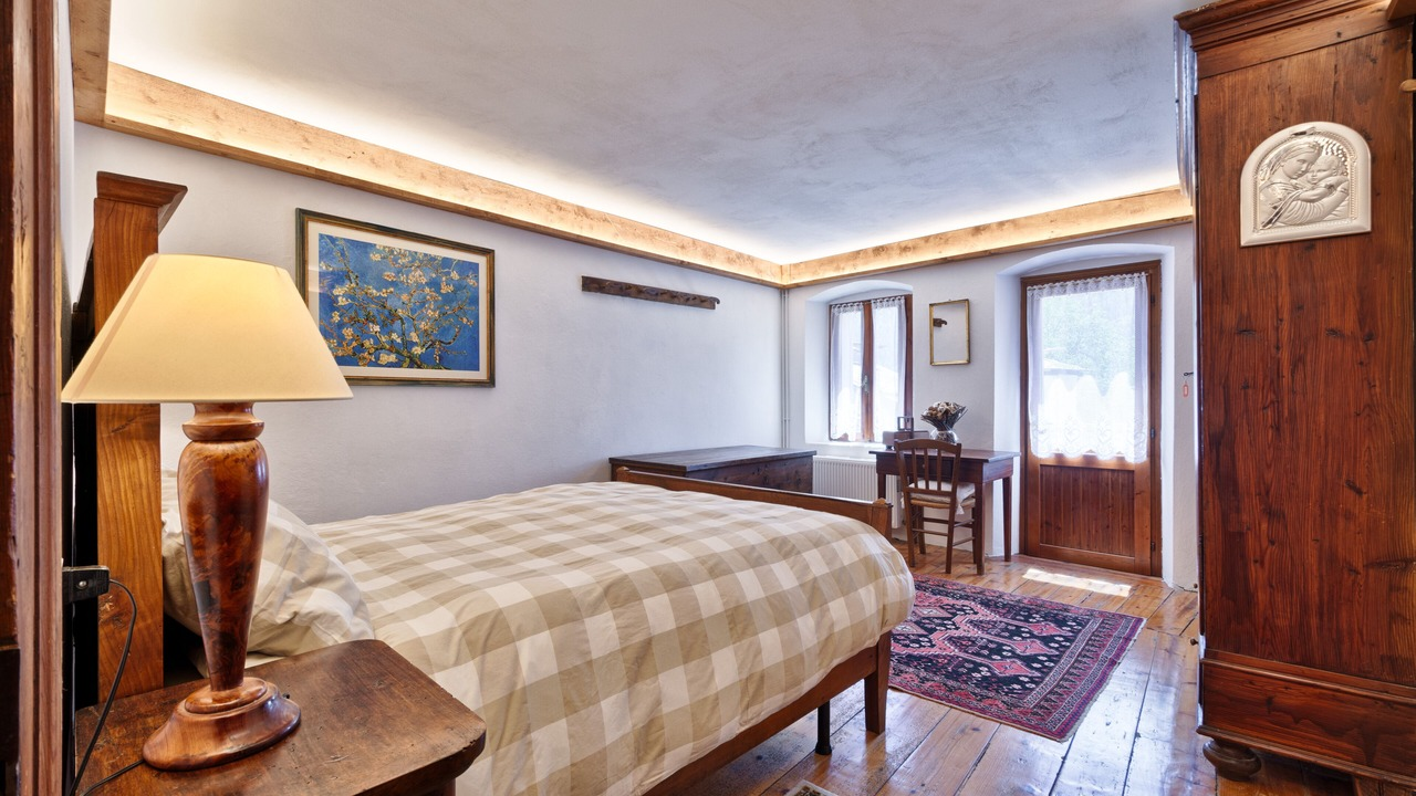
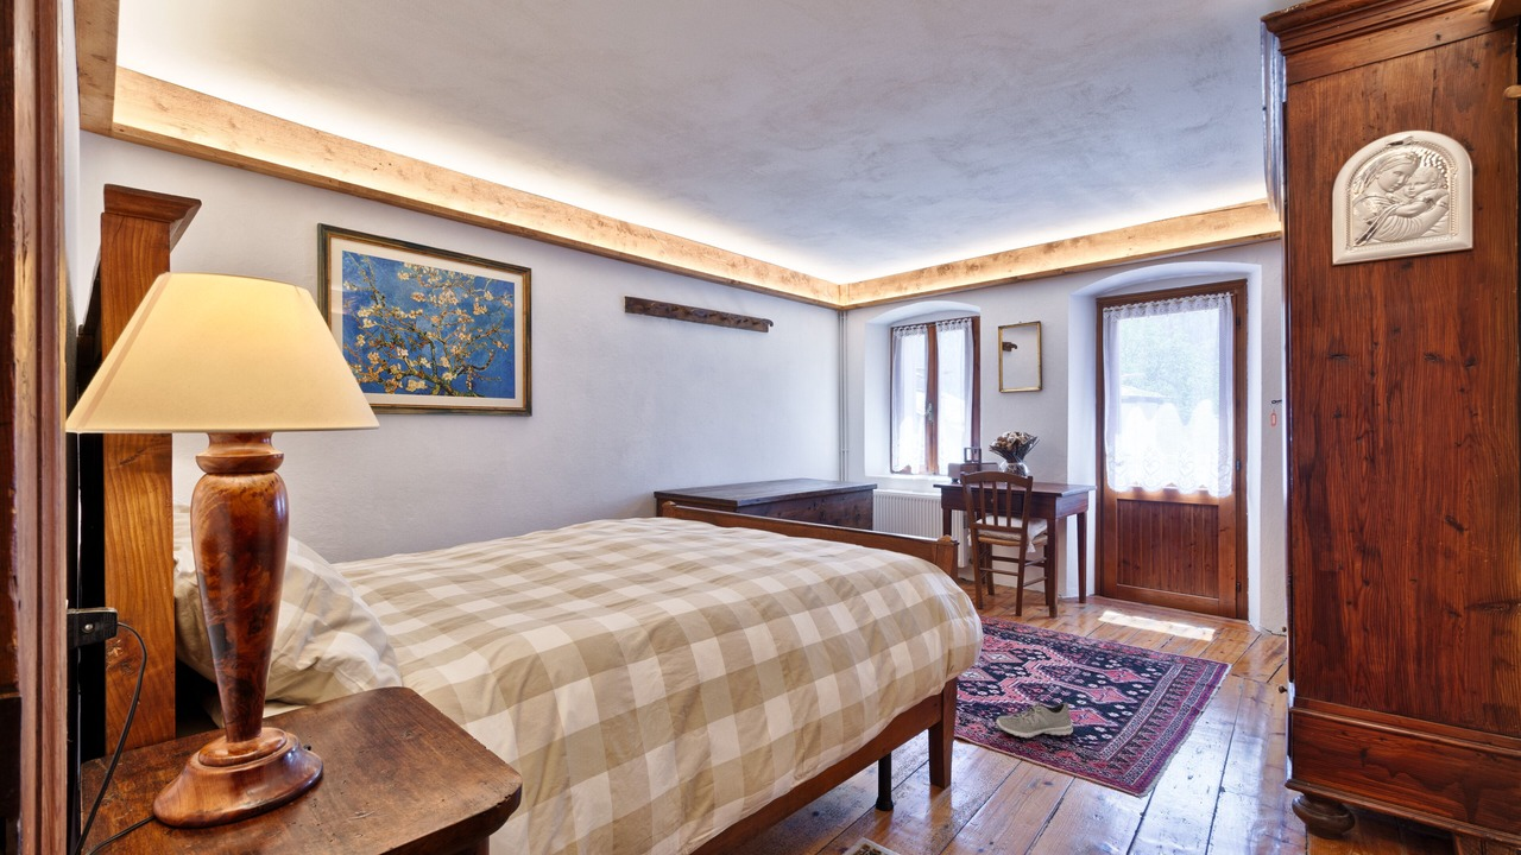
+ sneaker [996,701,1074,739]
